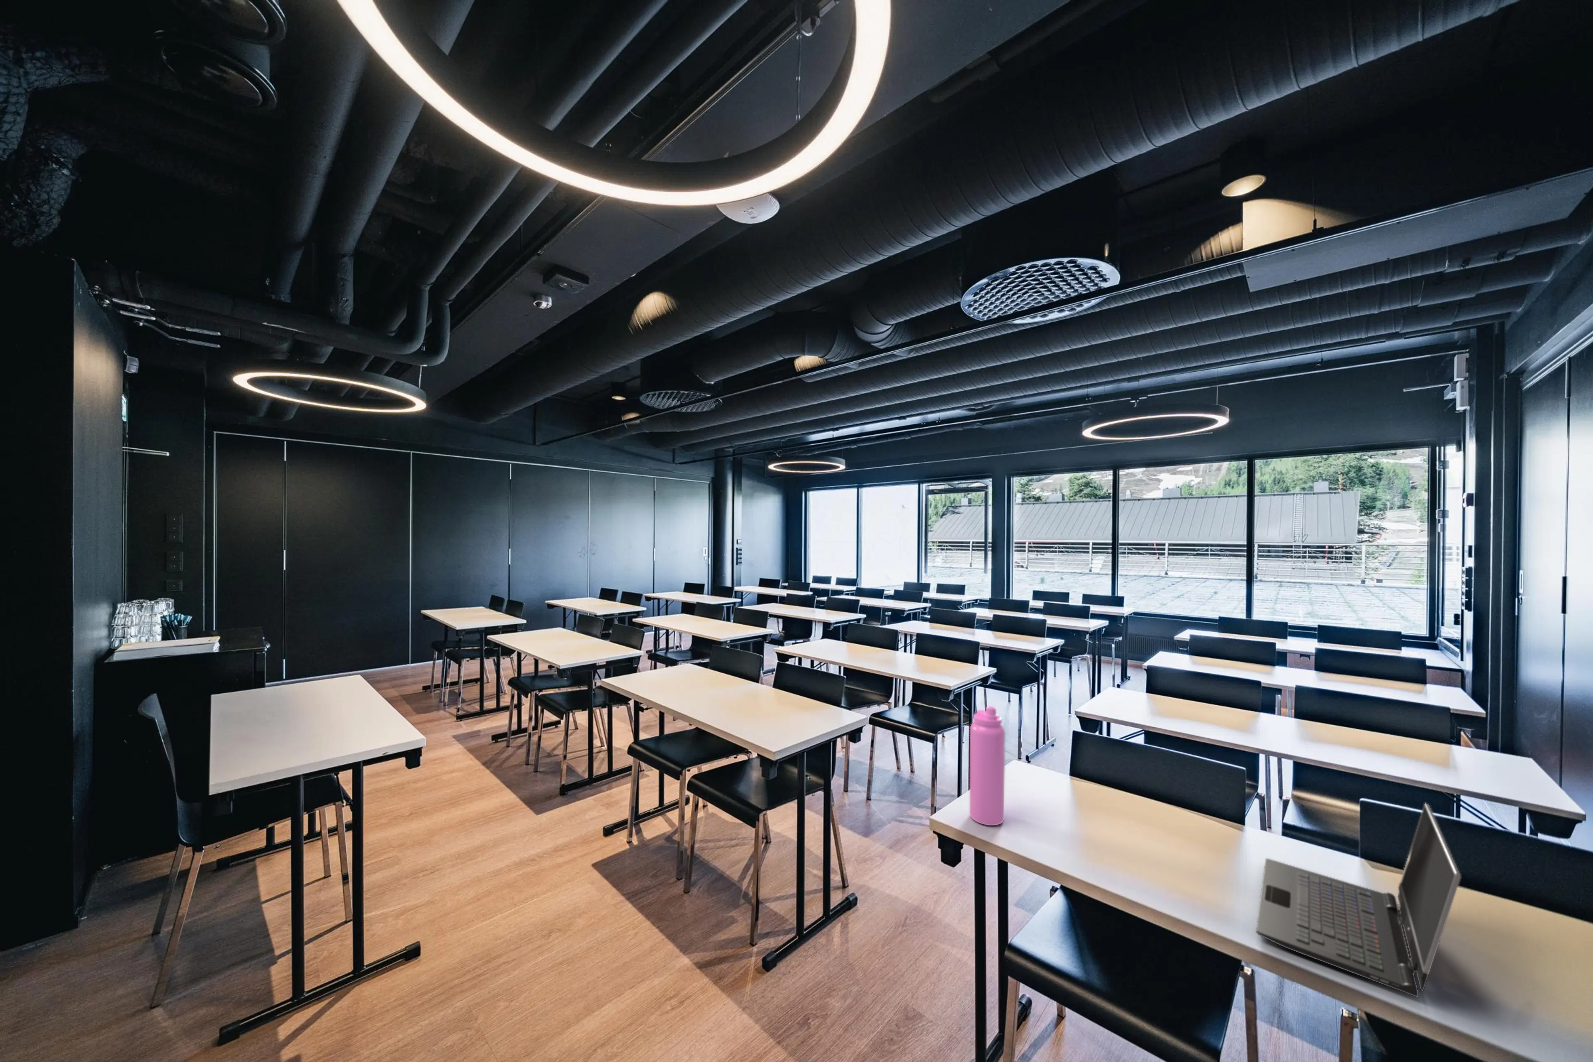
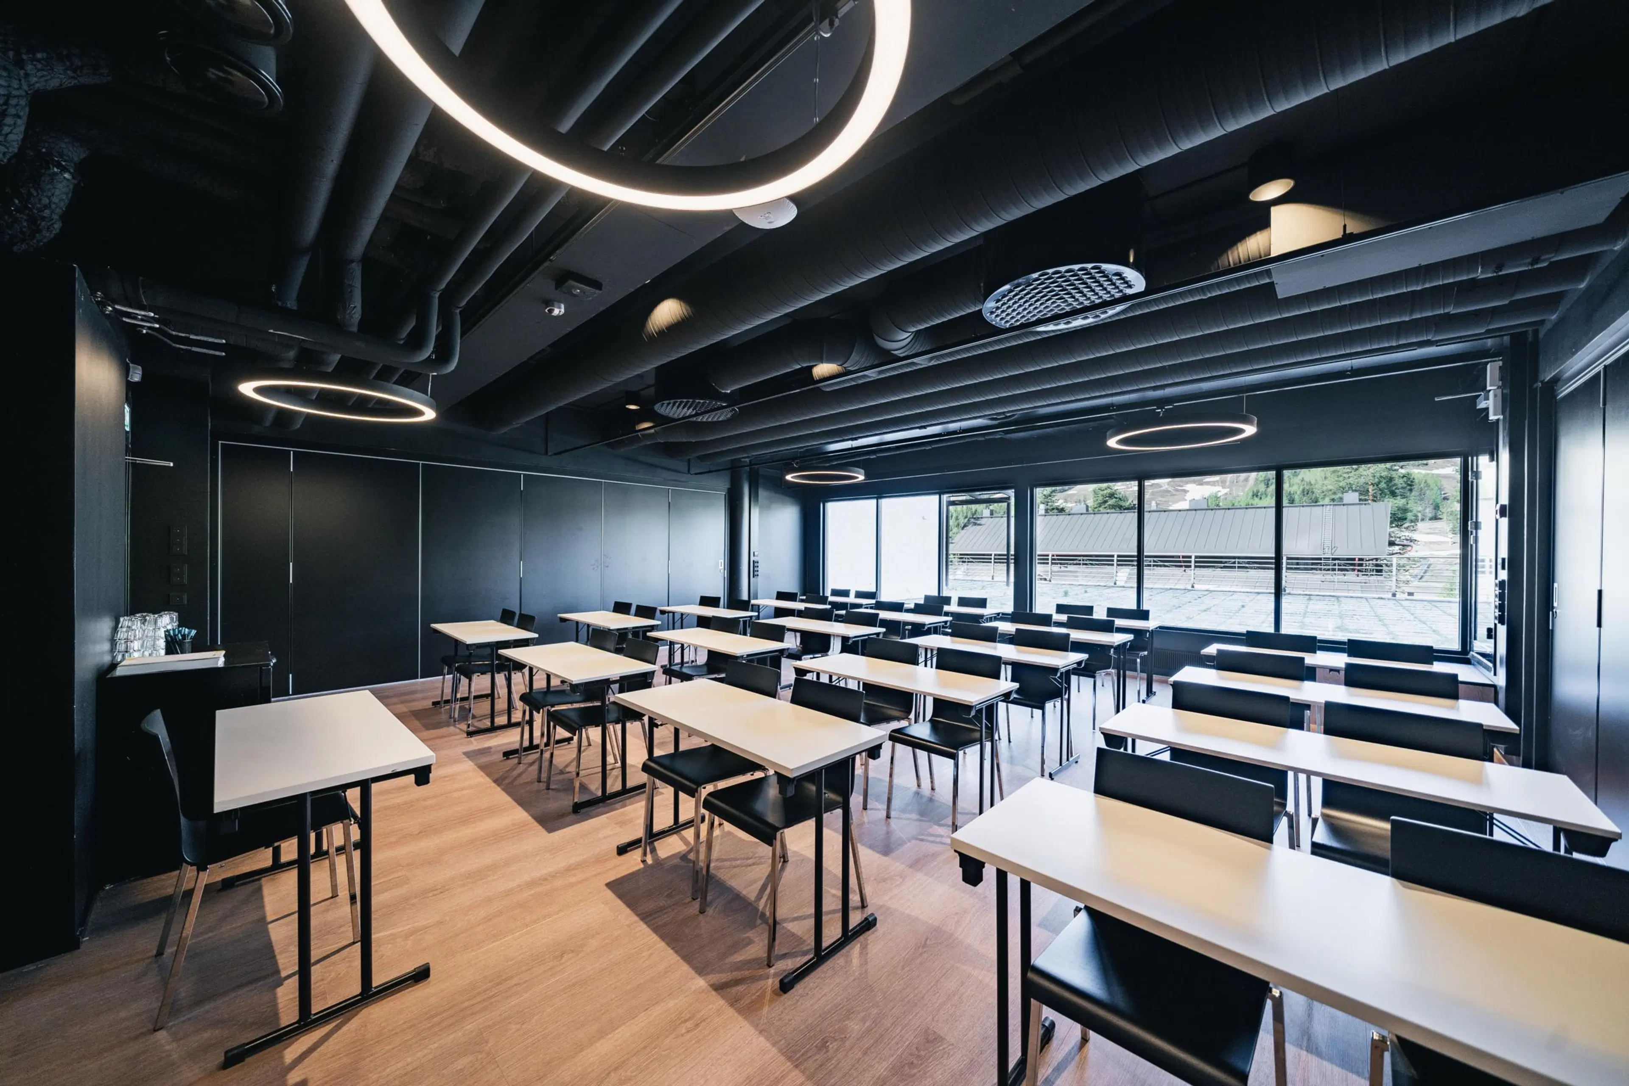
- laptop computer [1255,802,1461,998]
- water bottle [970,705,1005,826]
